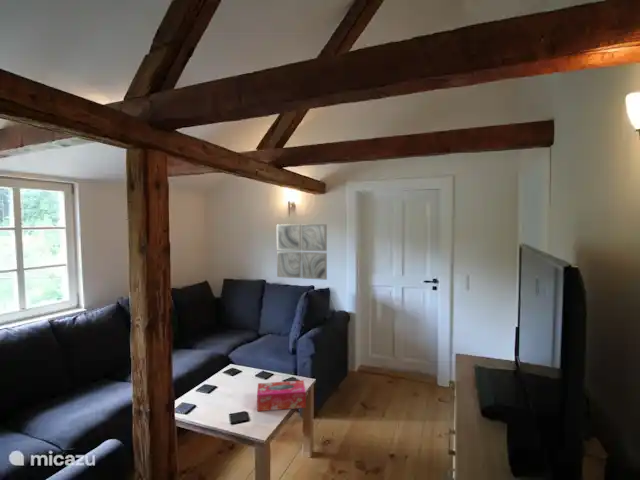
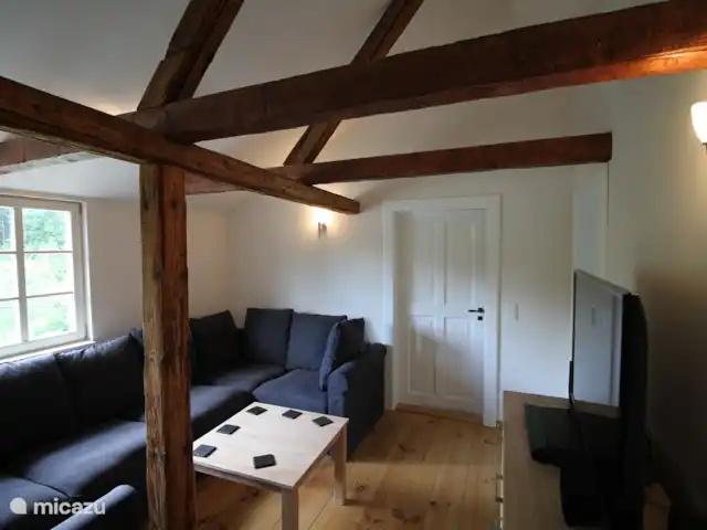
- wall art [276,223,328,281]
- tissue box [256,379,307,412]
